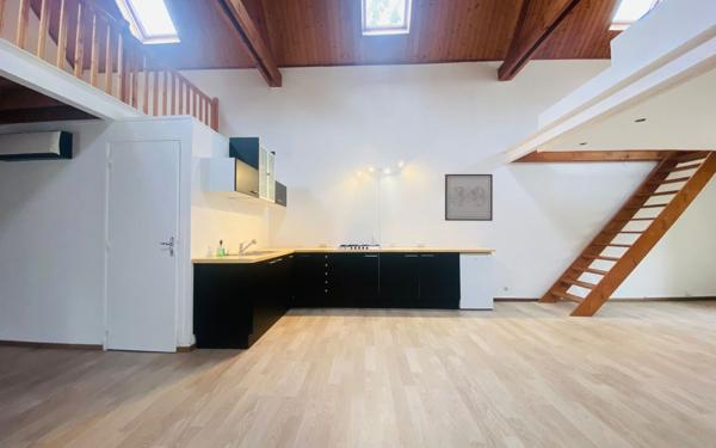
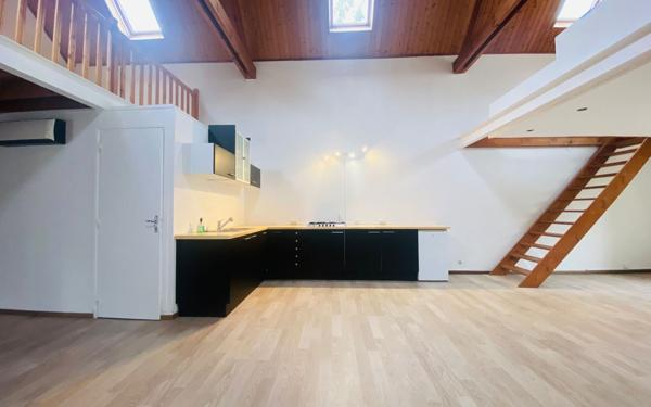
- wall art [444,173,494,222]
